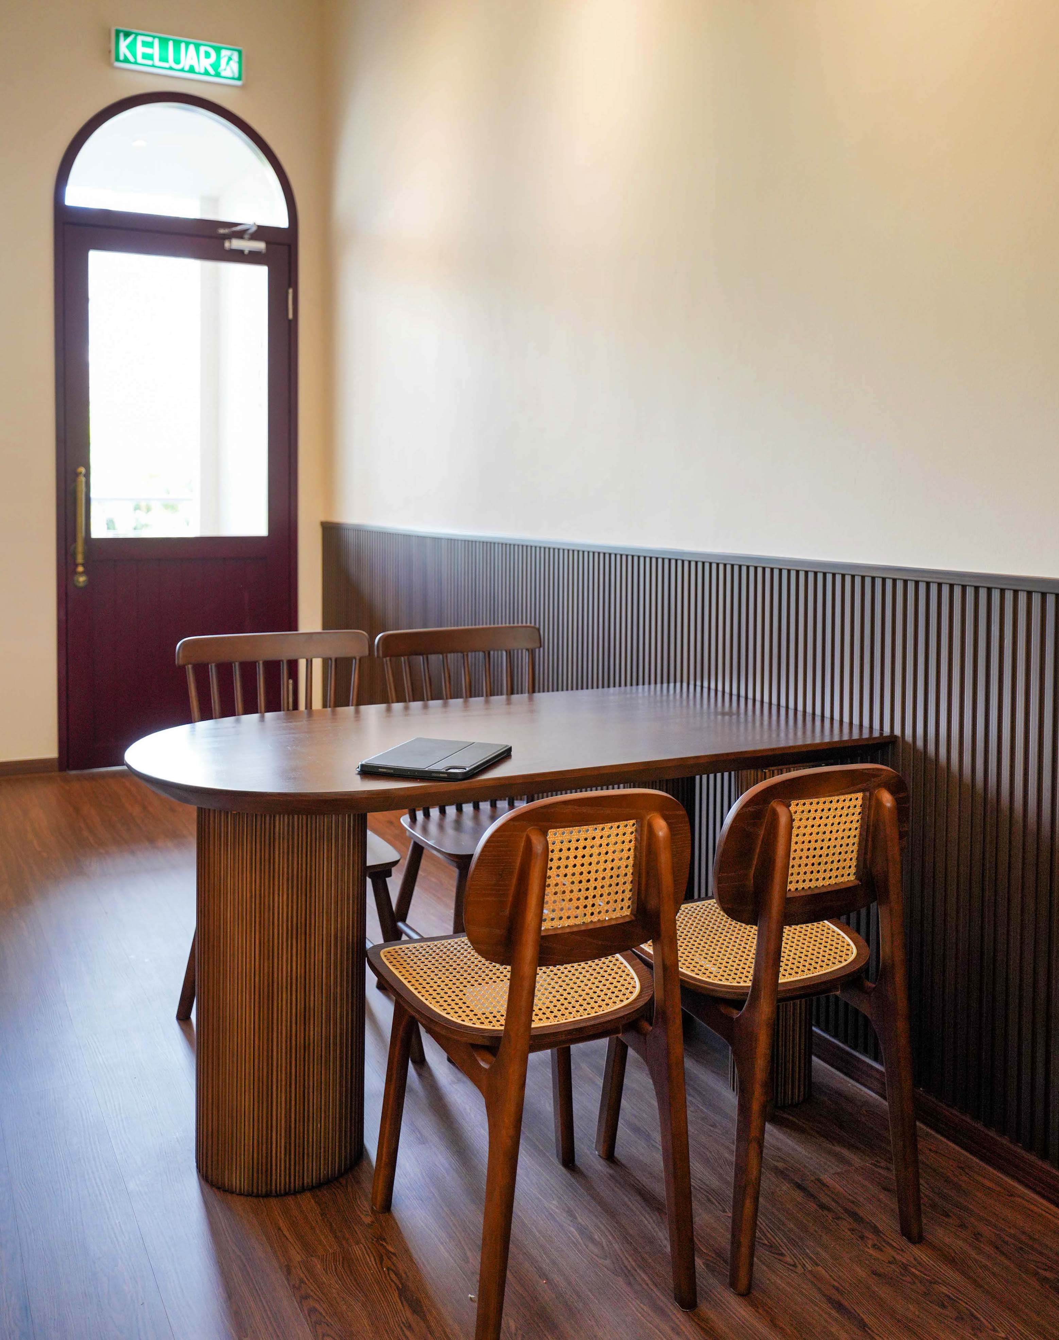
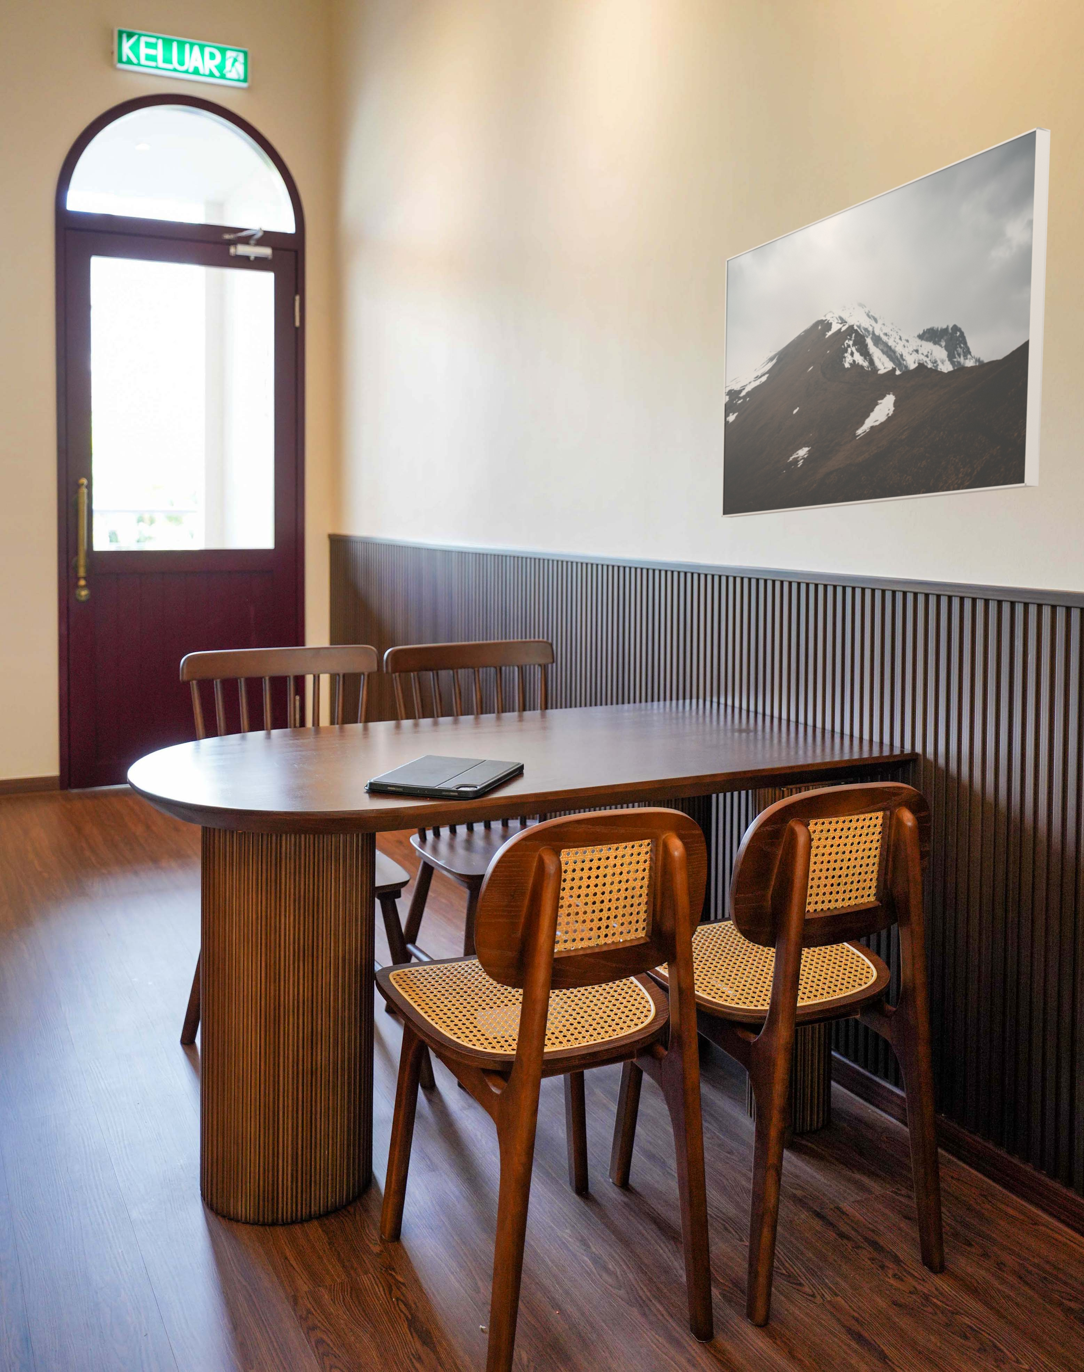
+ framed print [721,126,1051,518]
